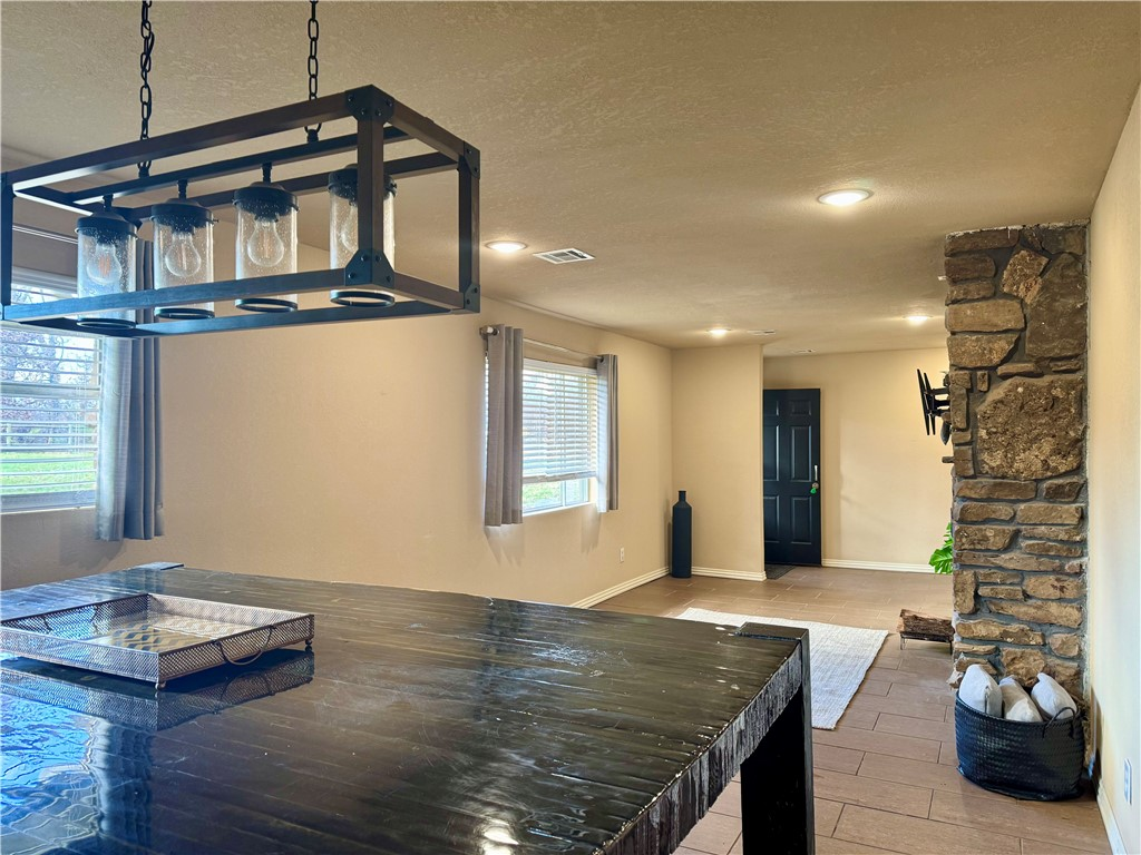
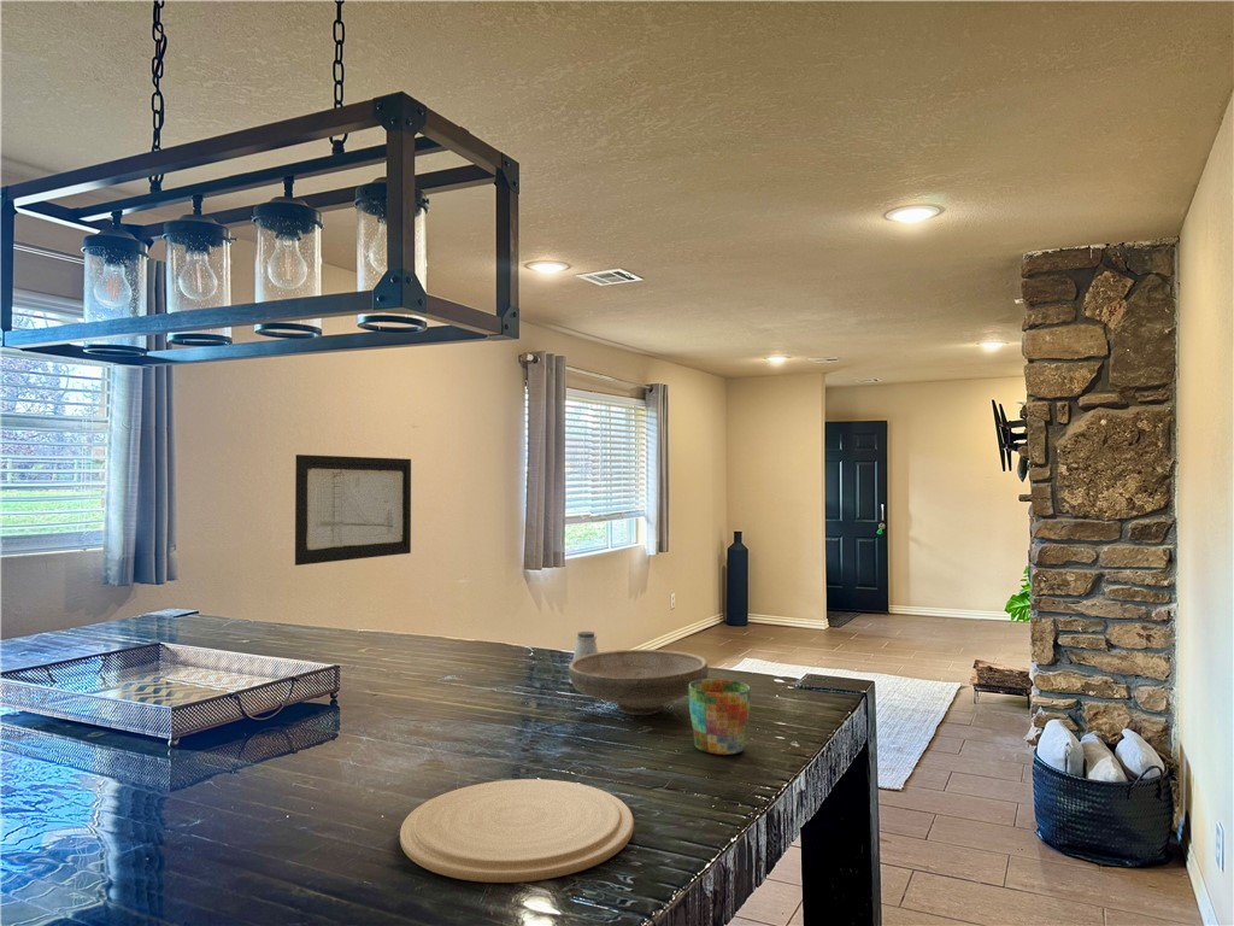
+ mug [688,678,752,756]
+ wall art [294,453,412,567]
+ saltshaker [568,631,599,685]
+ bowl [568,649,710,716]
+ plate [399,778,635,884]
